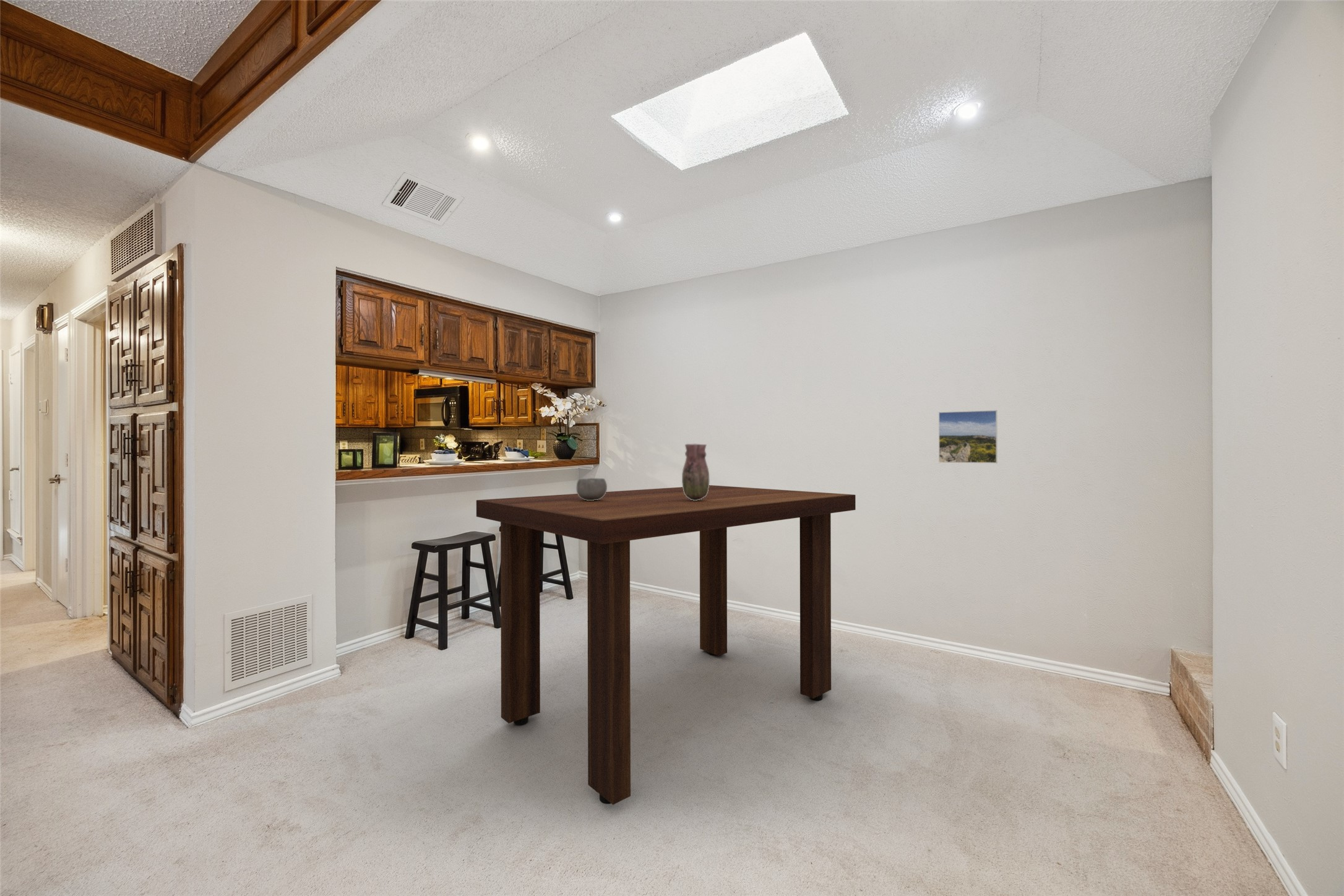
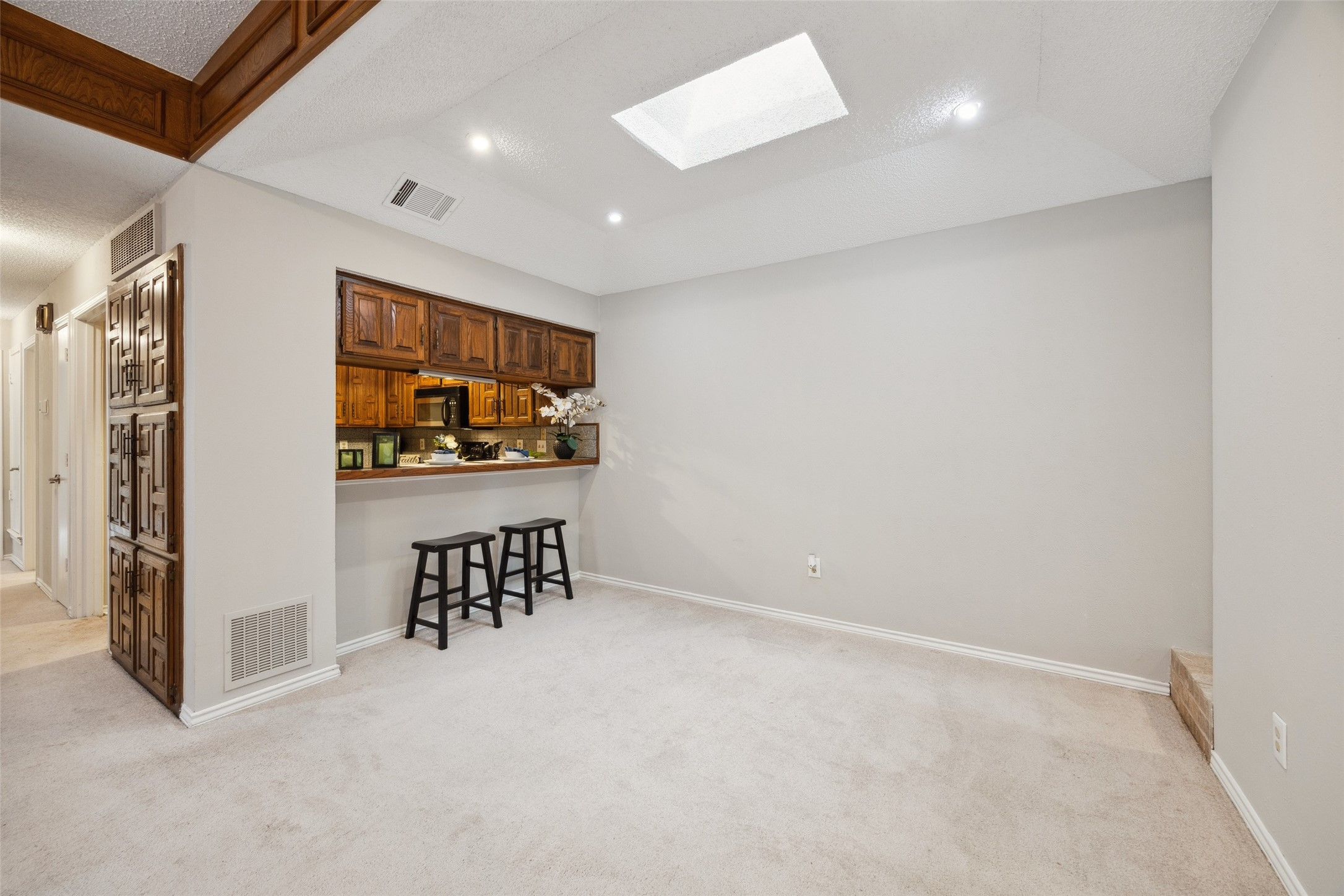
- dining table [476,485,856,805]
- vase [681,443,710,501]
- bowl [576,478,608,501]
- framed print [938,410,998,464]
